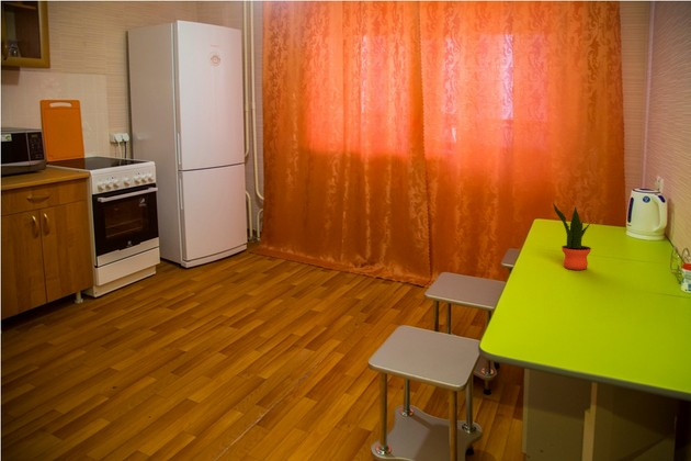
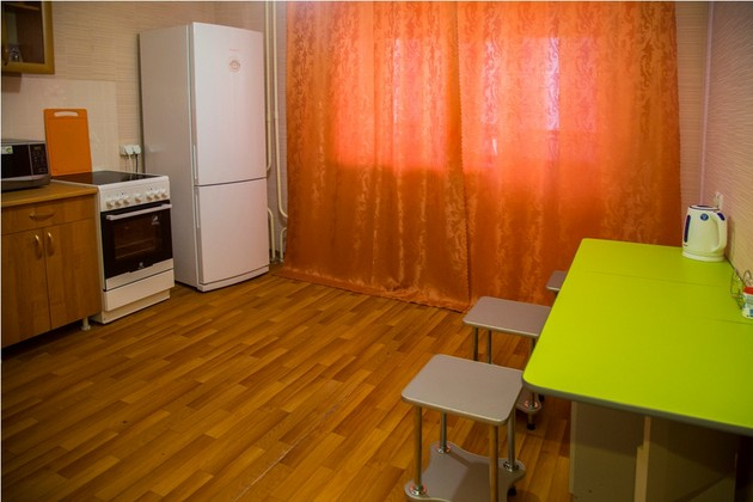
- potted plant [552,202,592,271]
